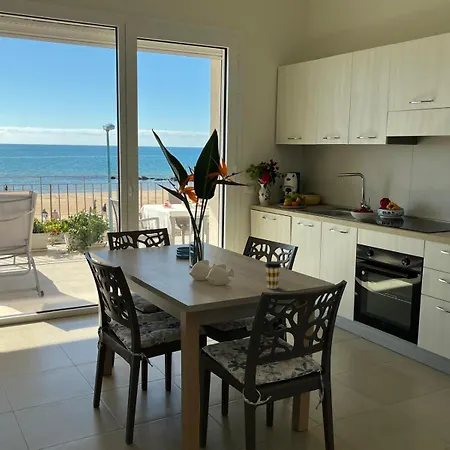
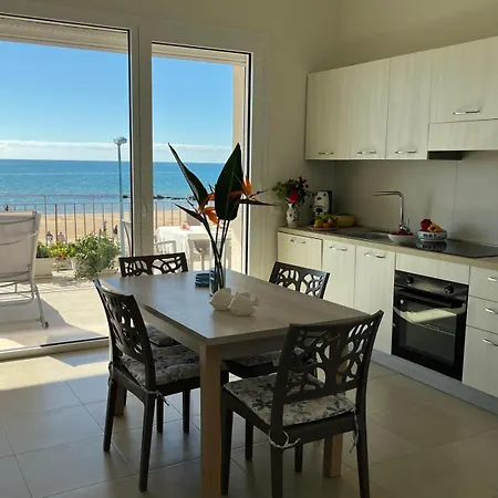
- coffee cup [264,260,282,290]
